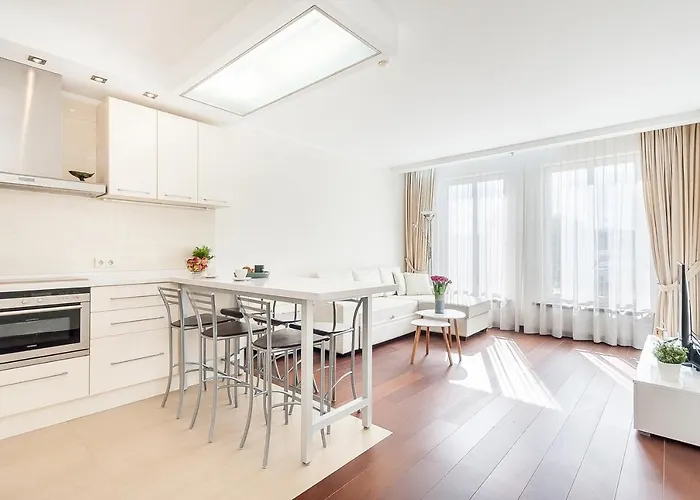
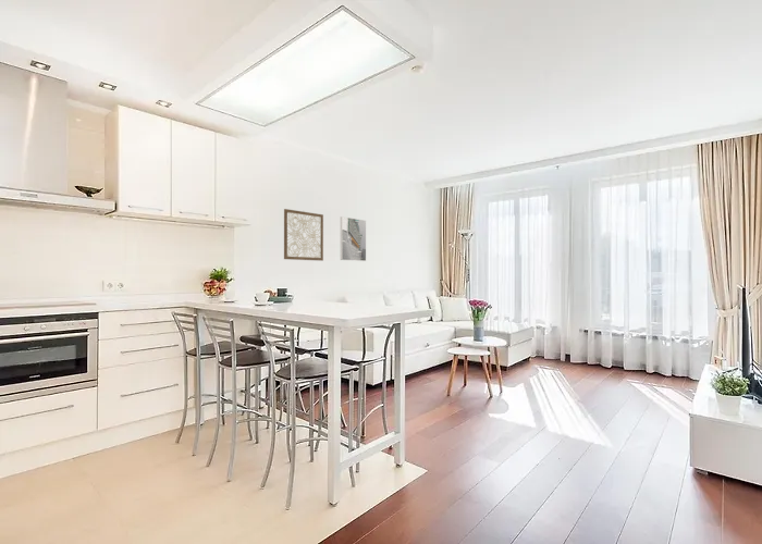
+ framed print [340,215,367,262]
+ wall art [283,208,324,262]
